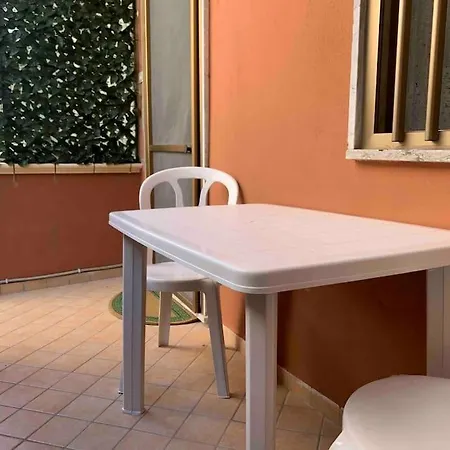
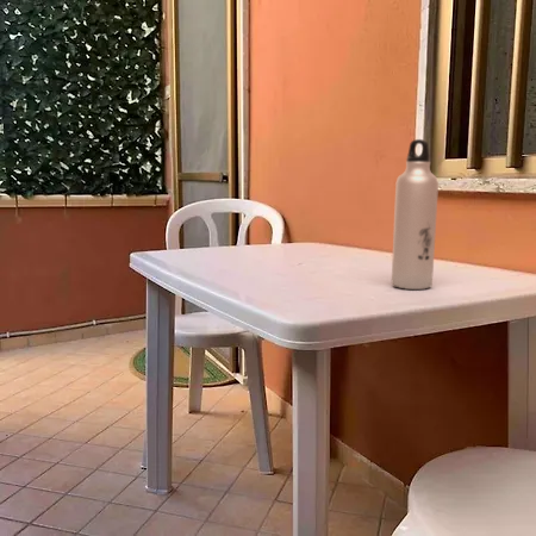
+ water bottle [391,138,440,291]
